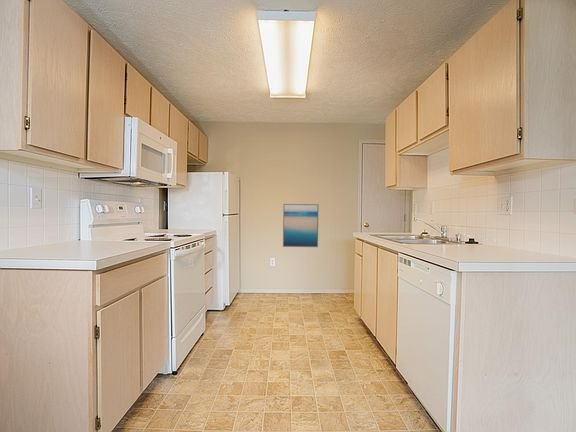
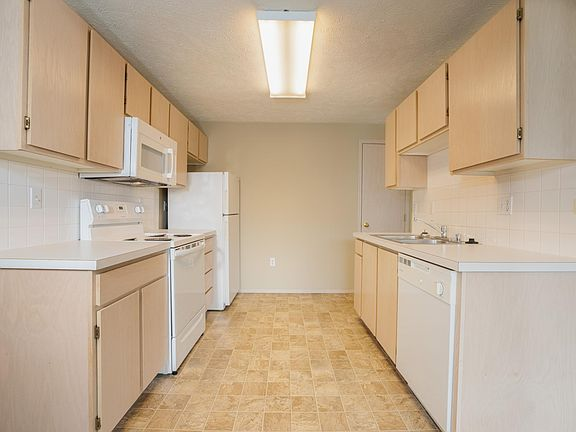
- wall art [282,203,320,248]
